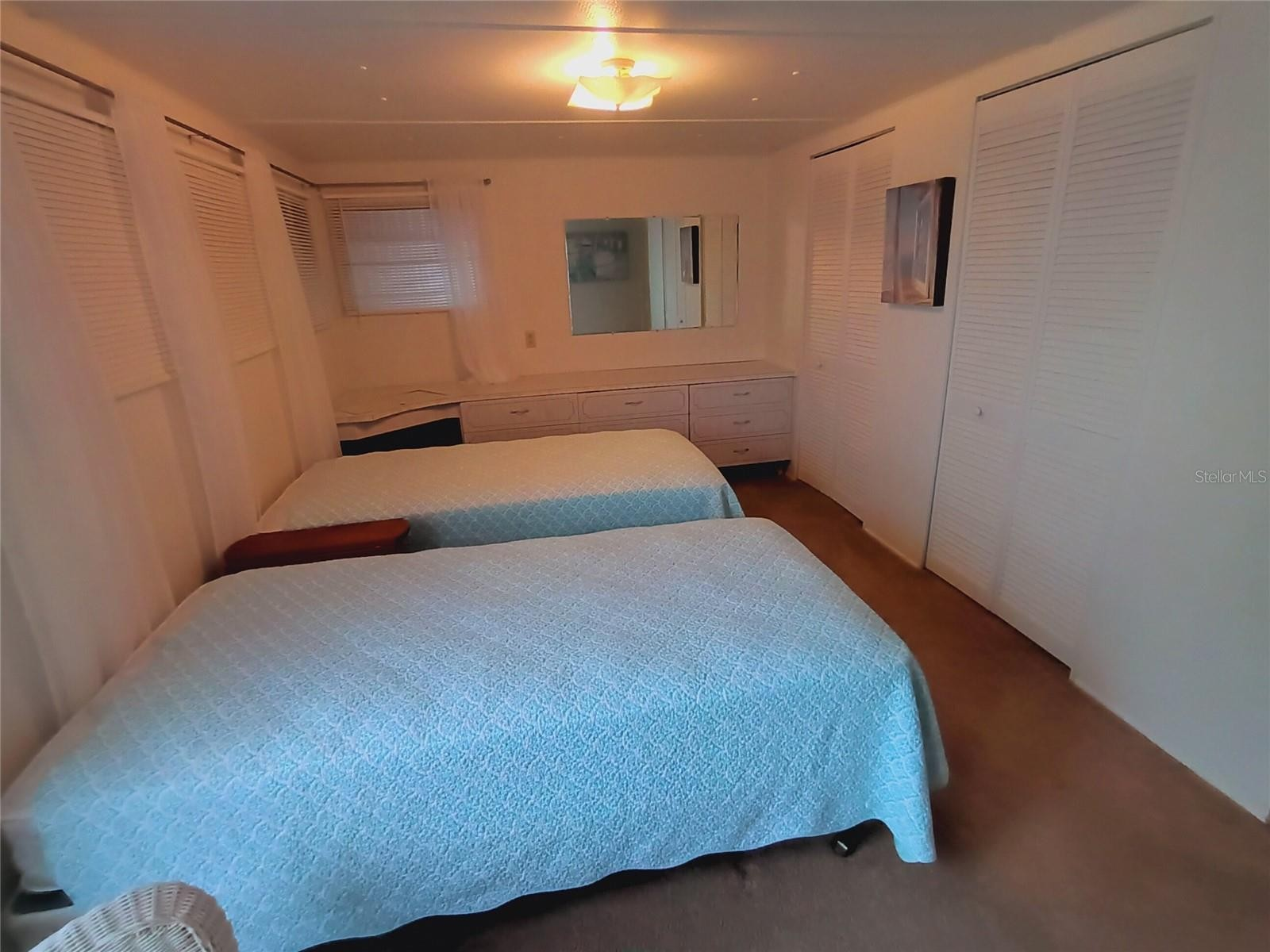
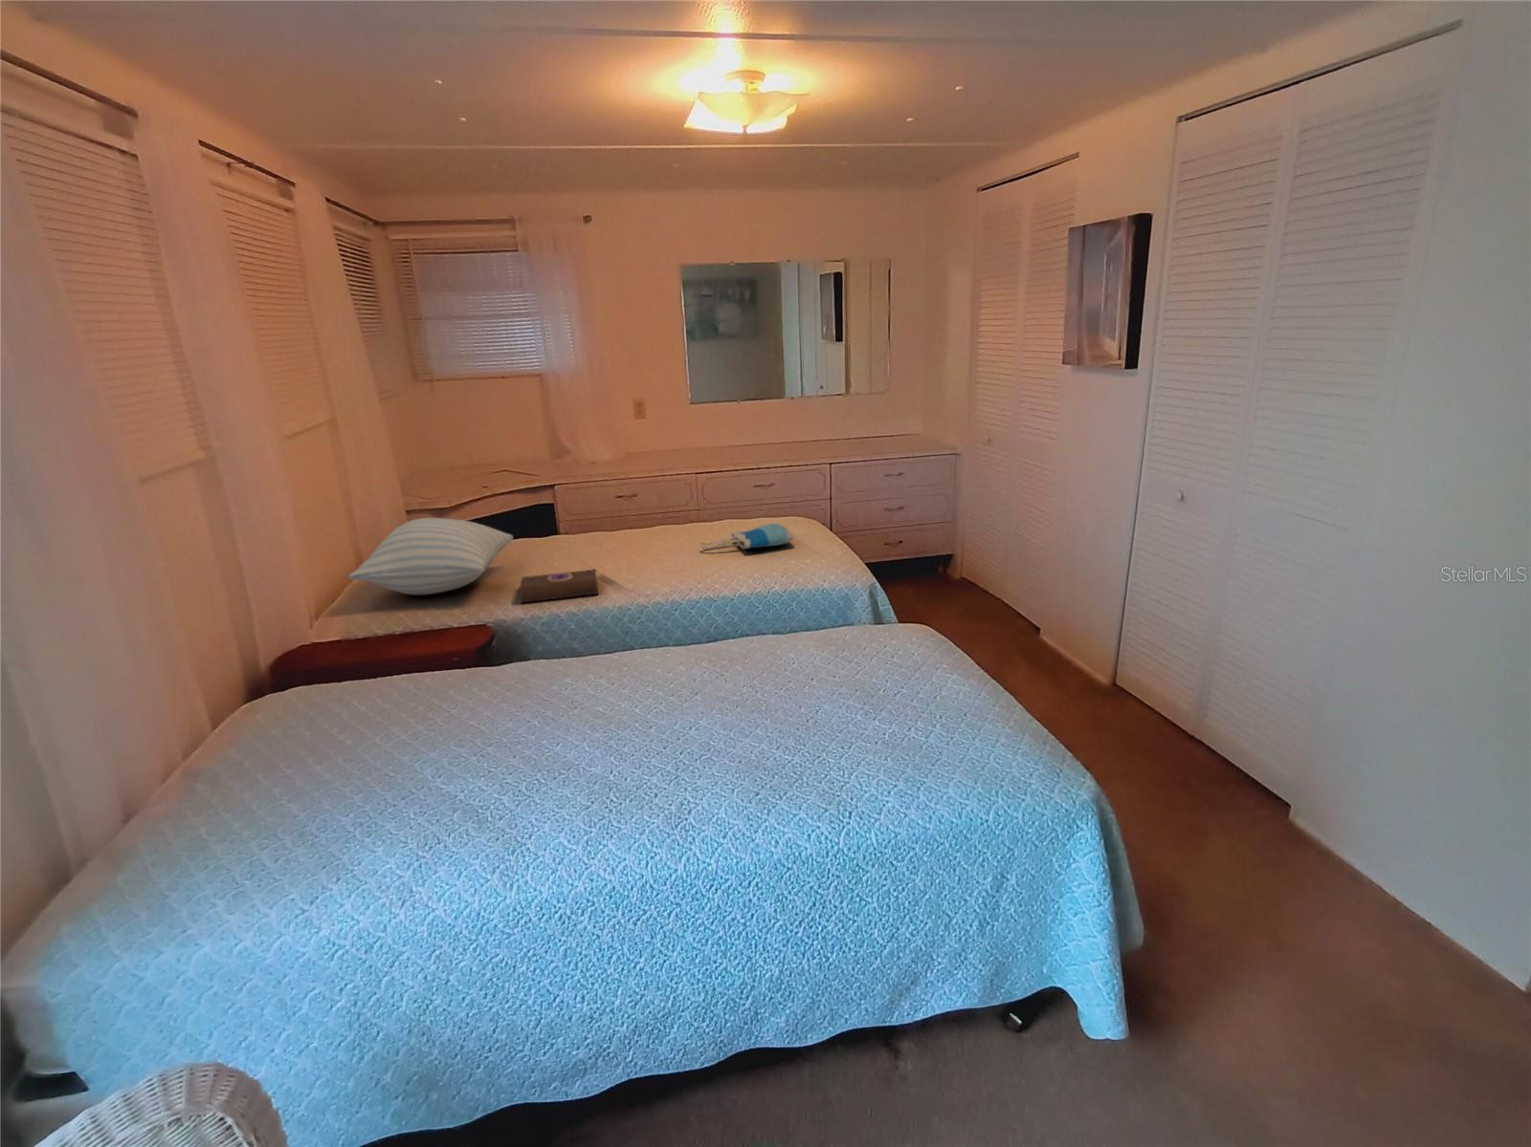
+ pillow [347,517,514,595]
+ tote bag [699,523,794,551]
+ book [517,569,599,604]
